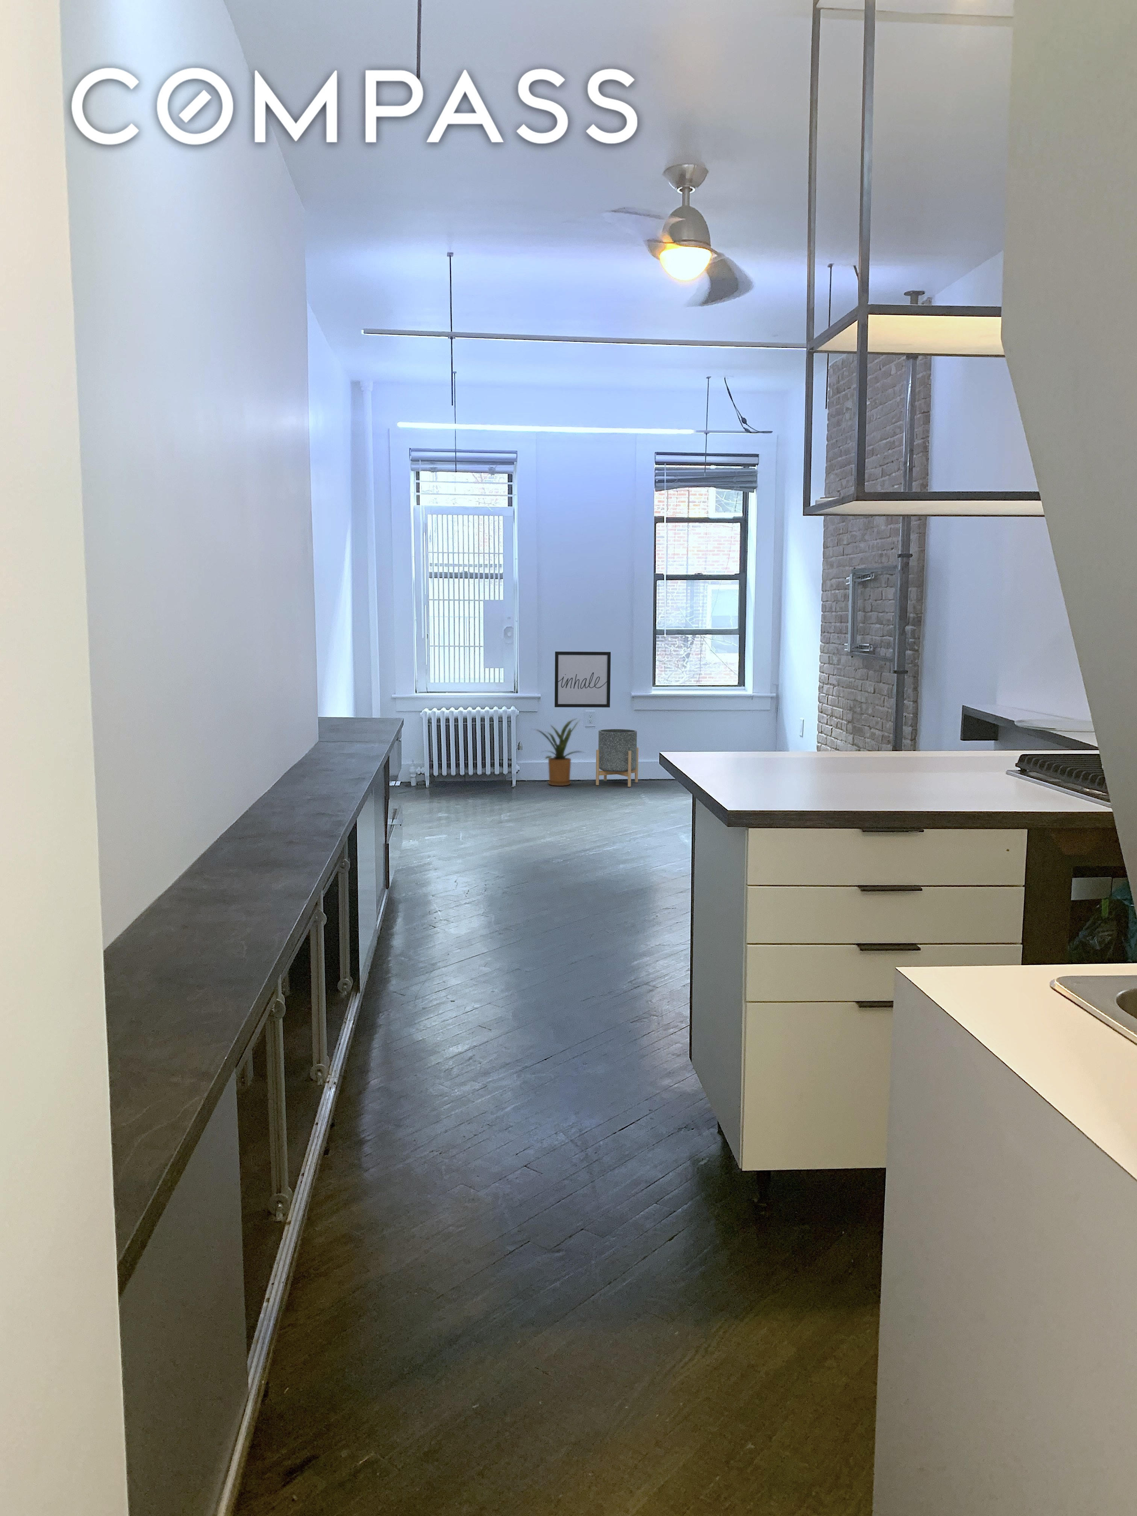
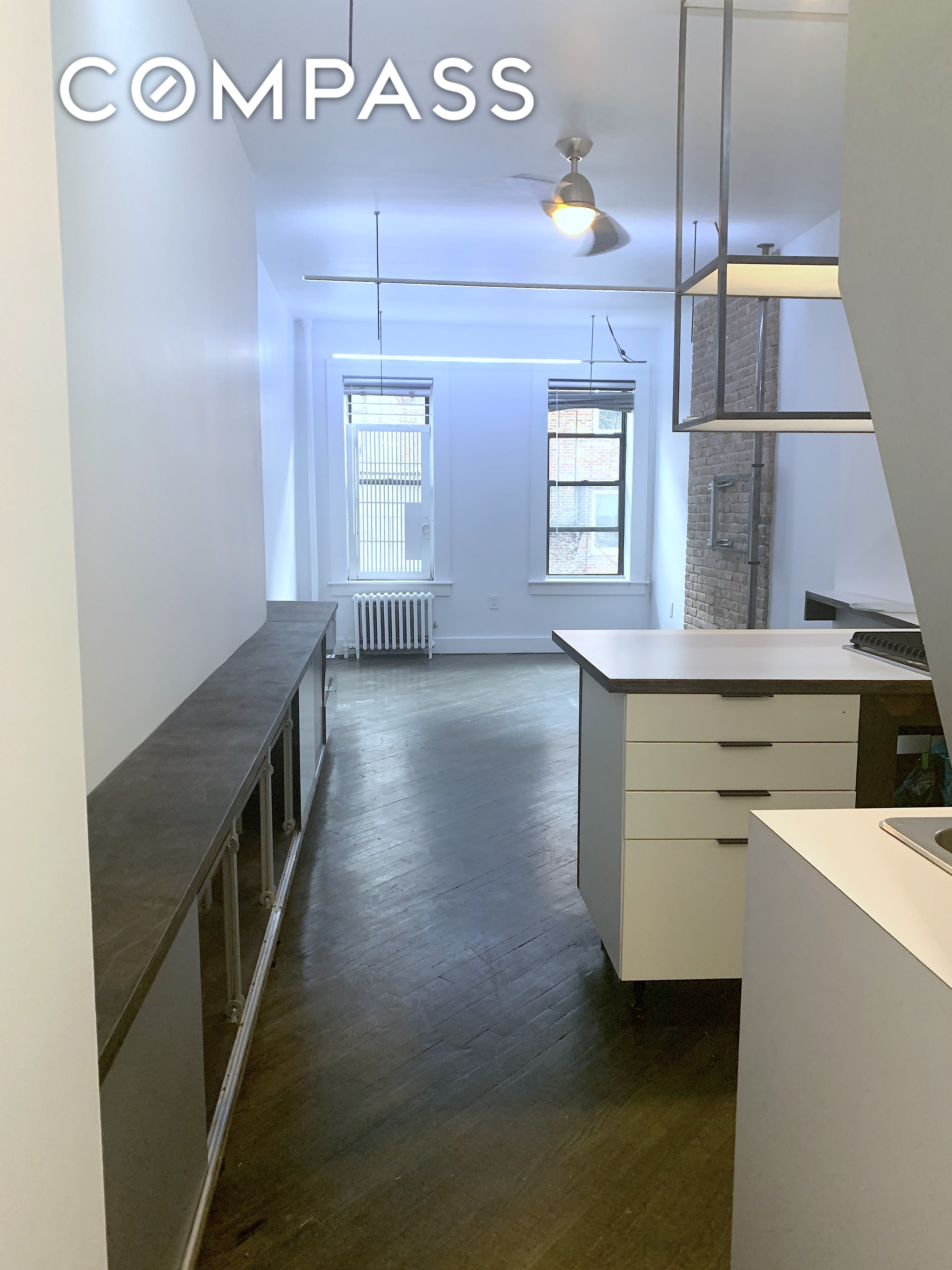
- house plant [531,717,585,787]
- wall art [554,652,611,708]
- planter [596,728,639,787]
